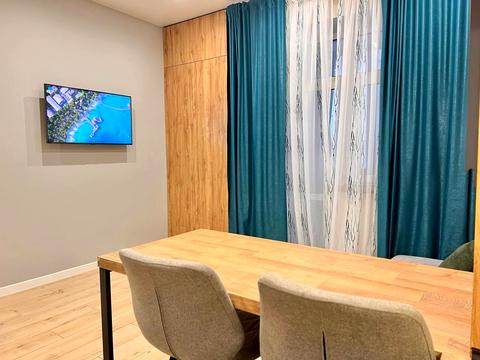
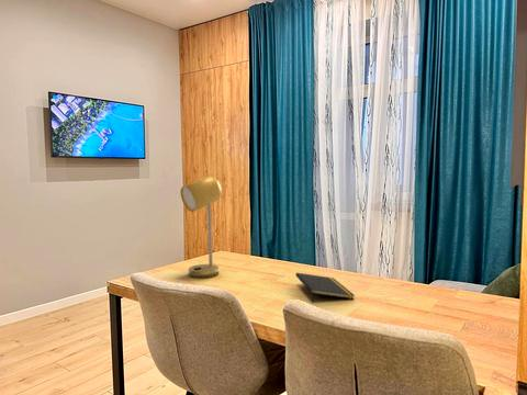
+ notepad [294,272,356,304]
+ desk lamp [179,176,223,280]
